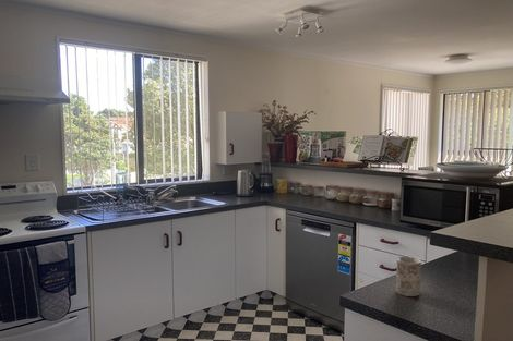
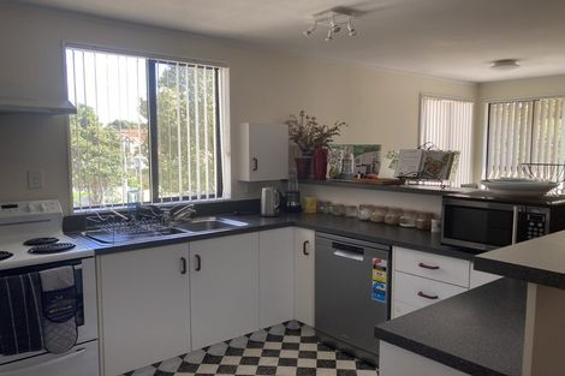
- mug [395,256,422,297]
